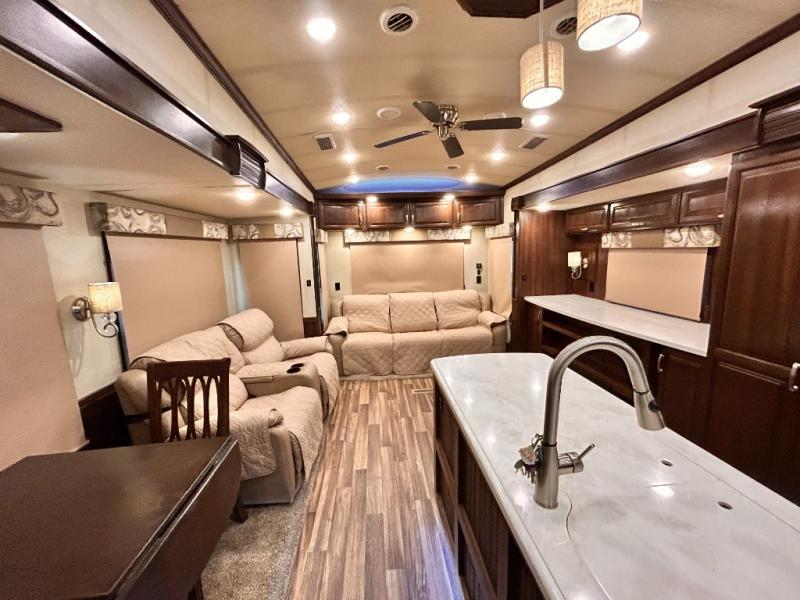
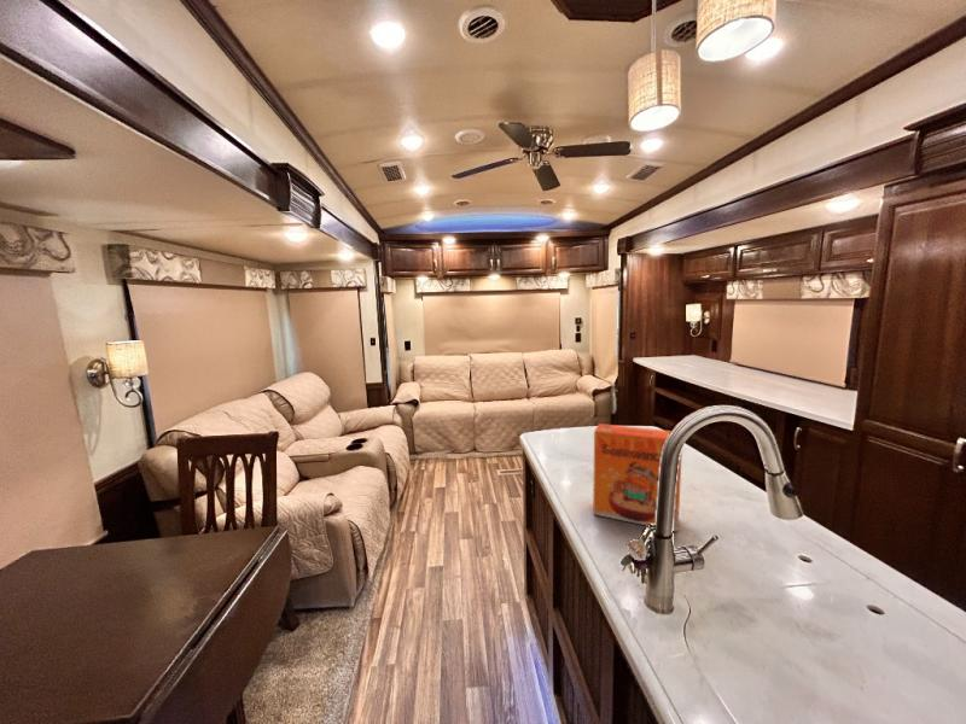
+ cereal box [592,422,683,533]
